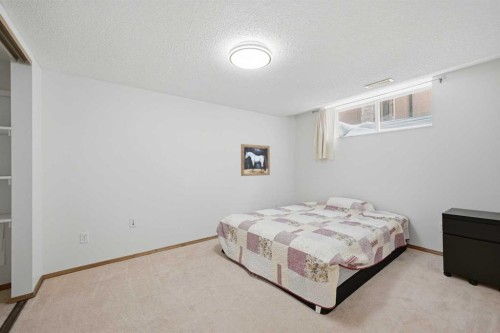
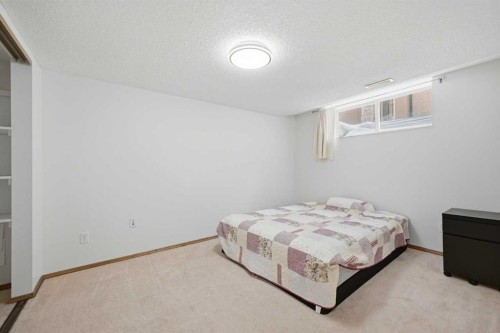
- wall art [240,143,271,177]
